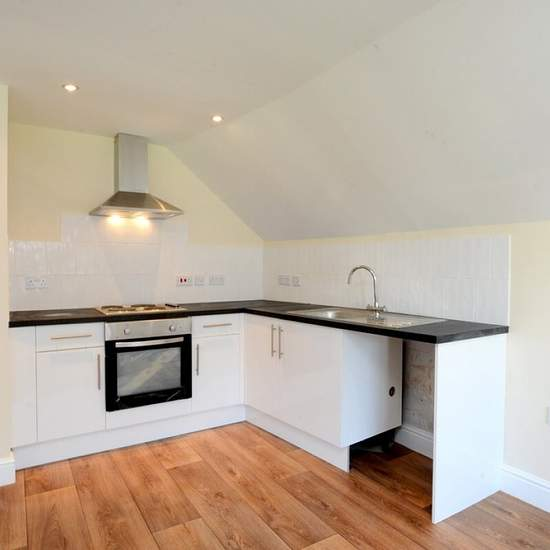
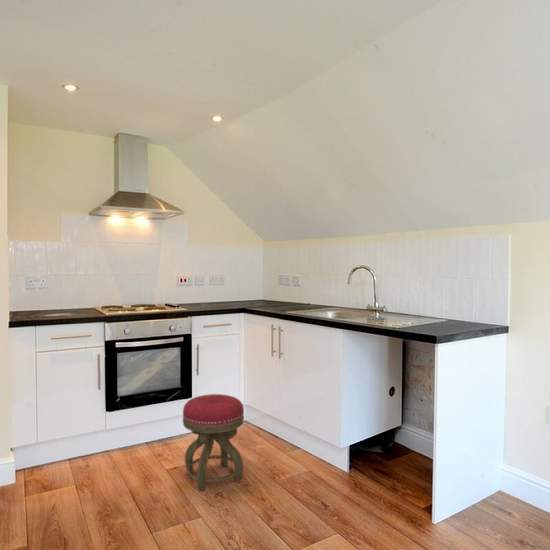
+ stool [182,393,245,491]
